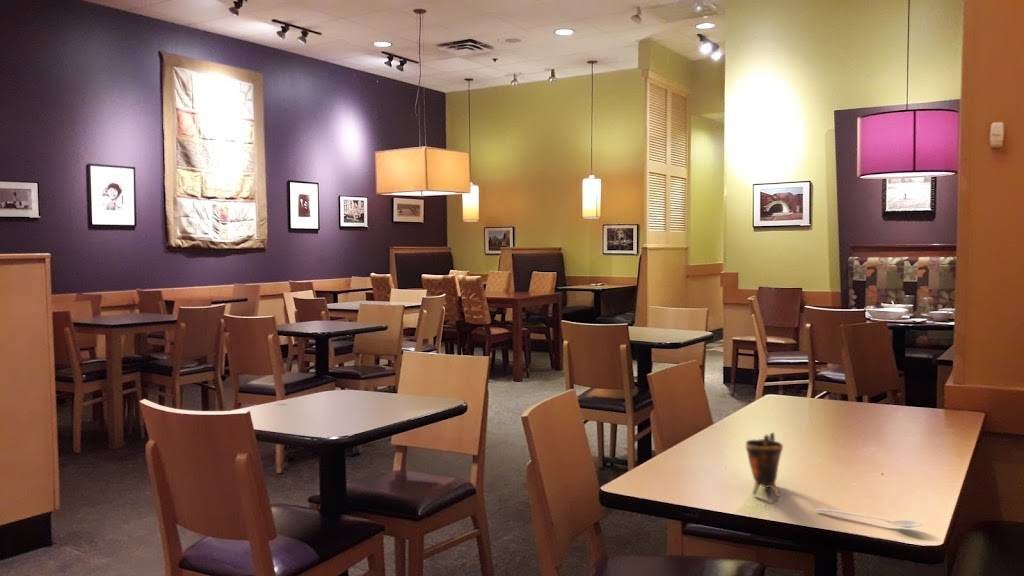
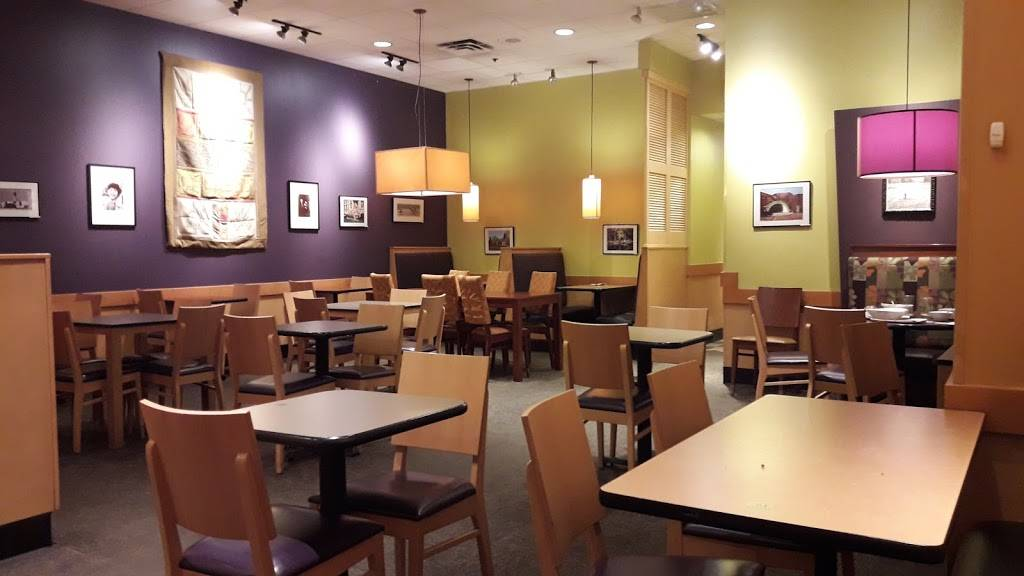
- stirrer [815,507,924,529]
- cup [745,431,784,498]
